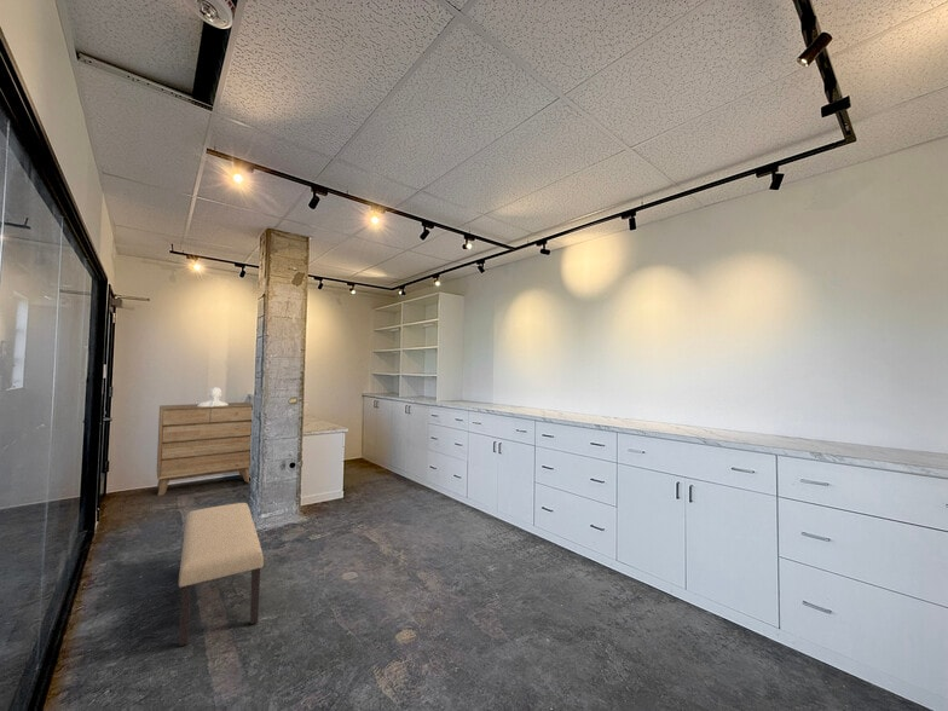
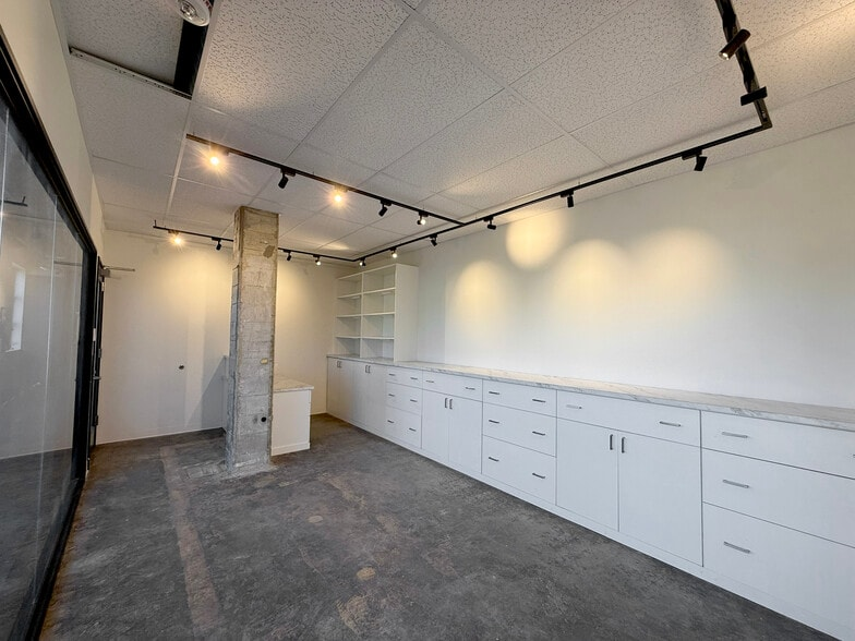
- bench [178,502,265,647]
- sculpture bust [197,386,229,406]
- dresser [156,401,254,497]
